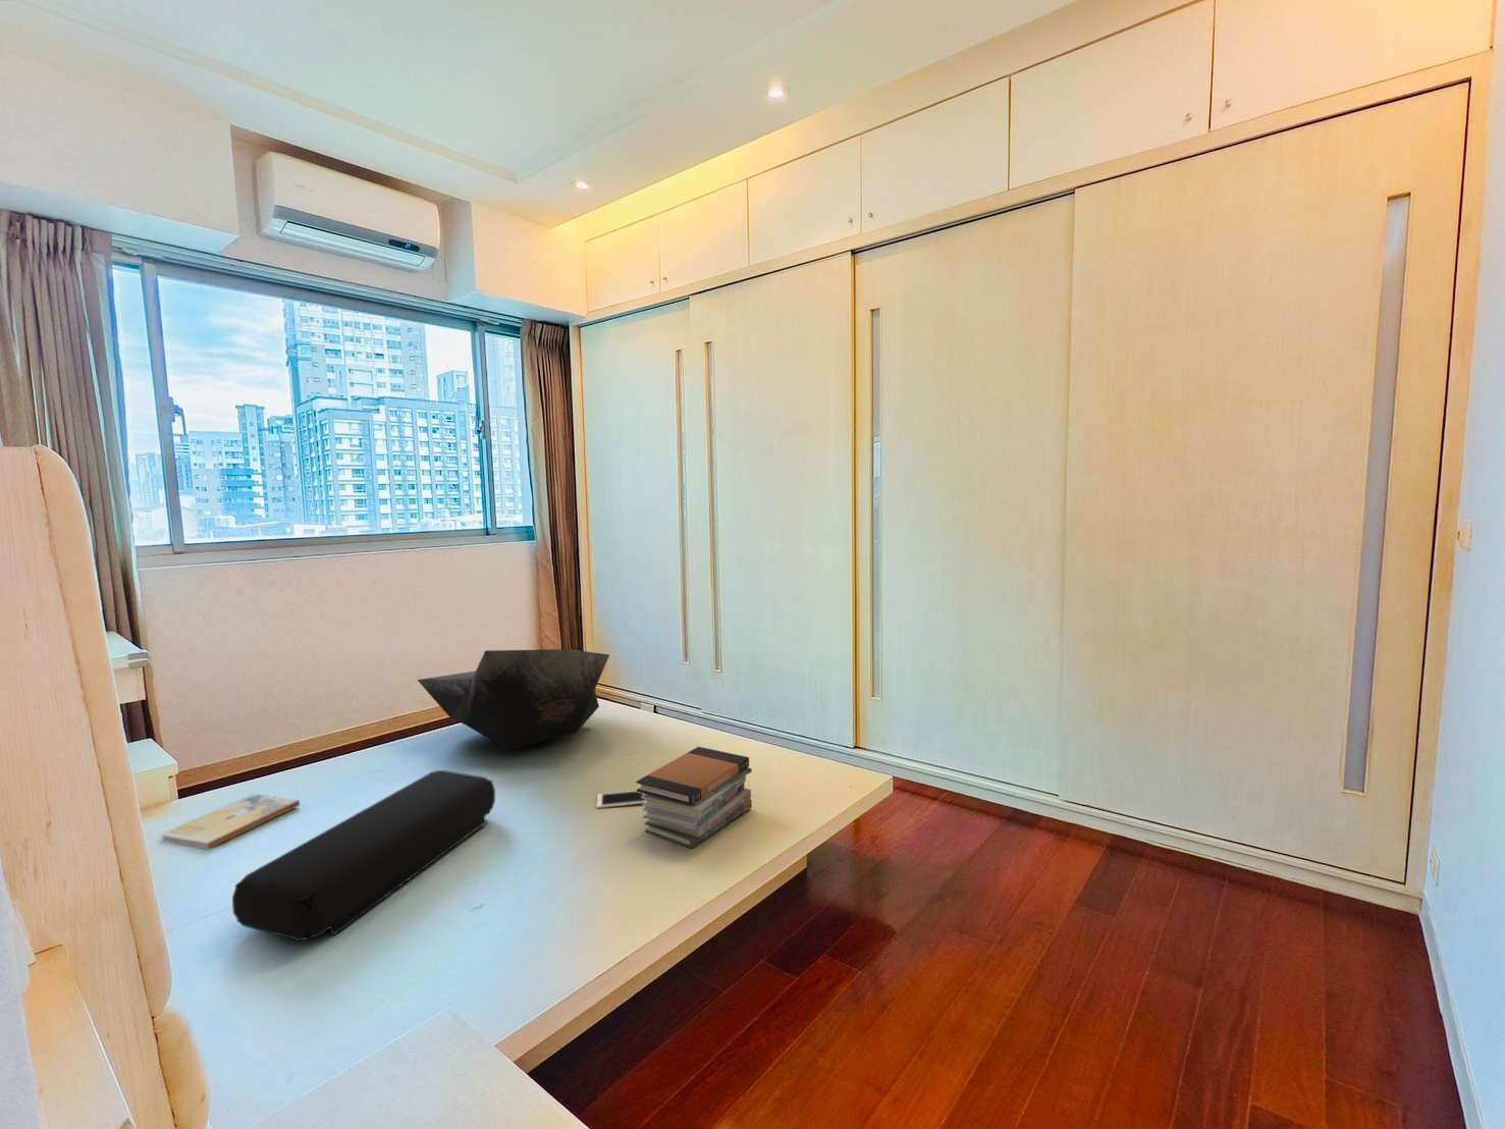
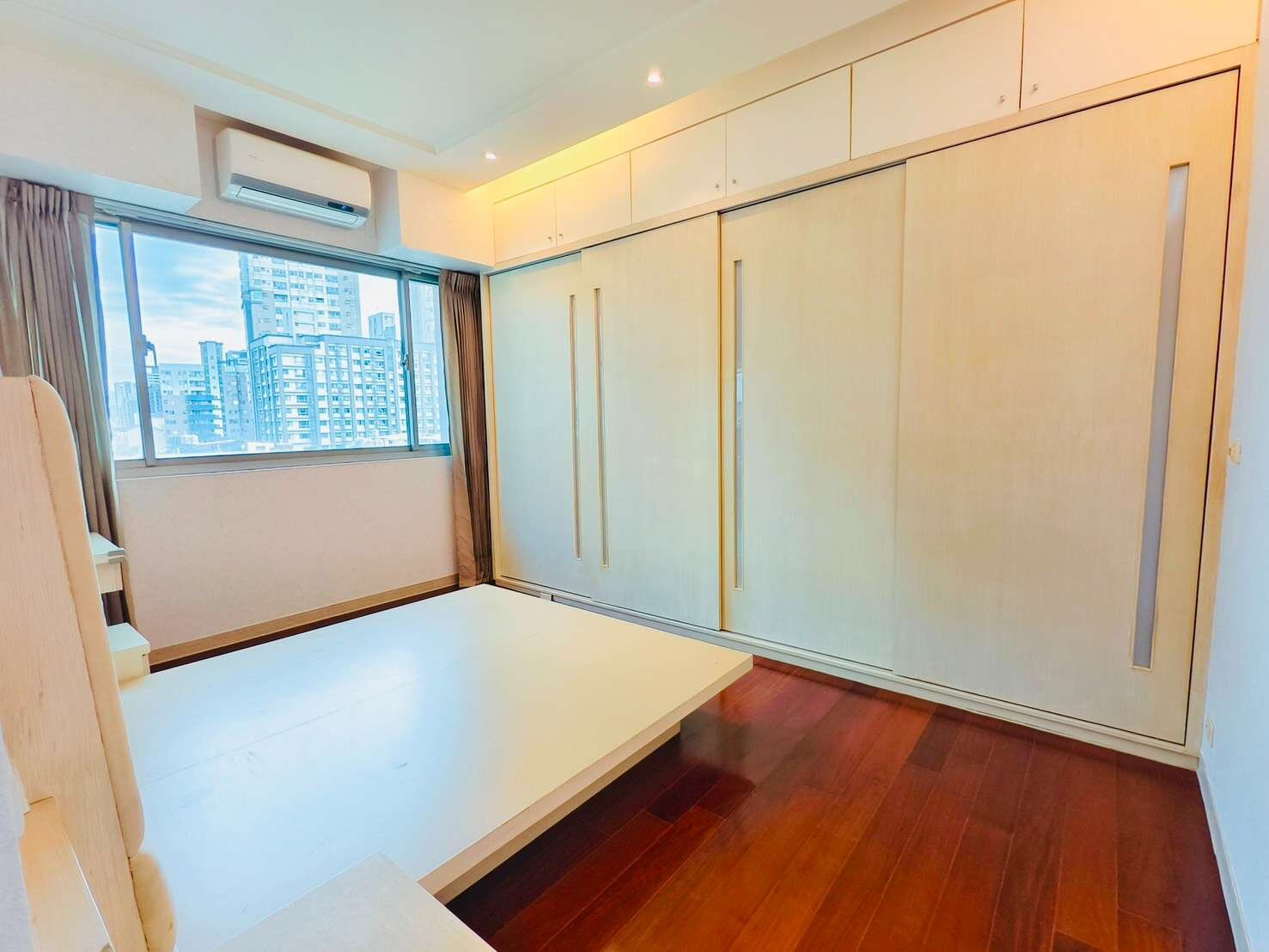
- pillow [416,648,611,751]
- cell phone [595,790,646,809]
- cushion [231,770,496,942]
- book [159,792,300,850]
- book stack [634,746,753,850]
